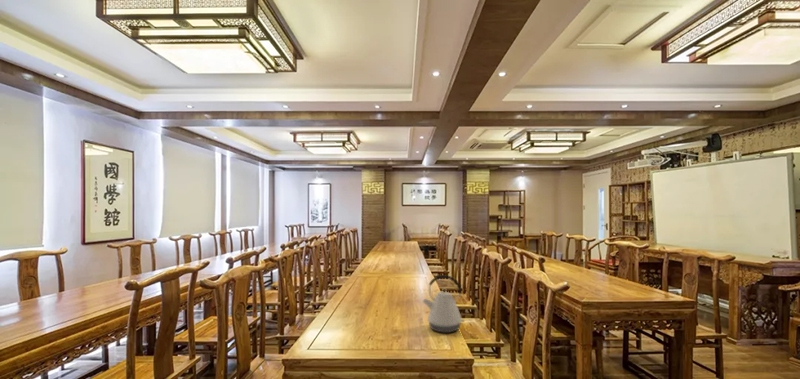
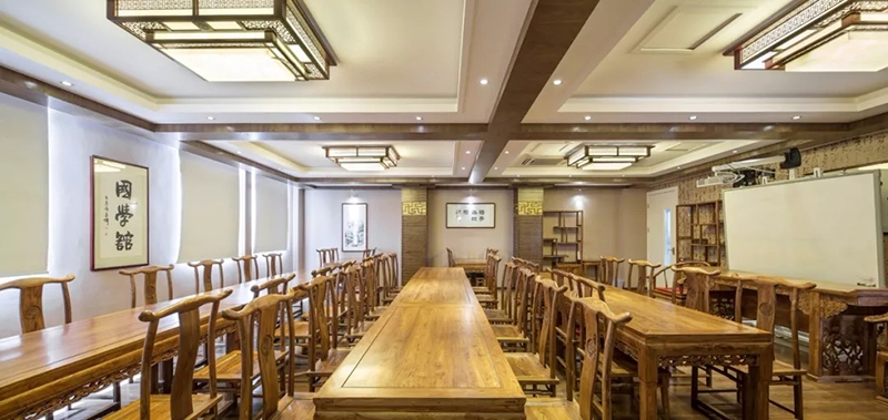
- kettle [422,274,466,334]
